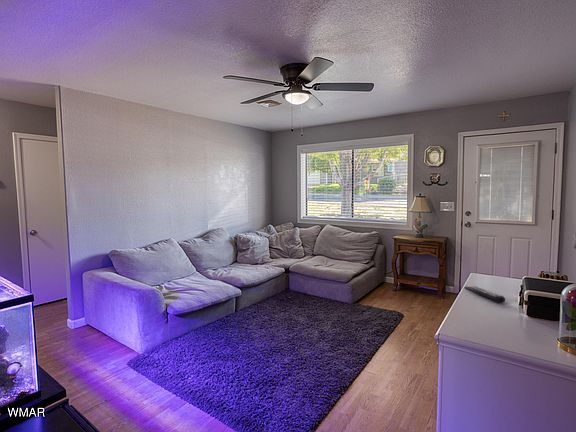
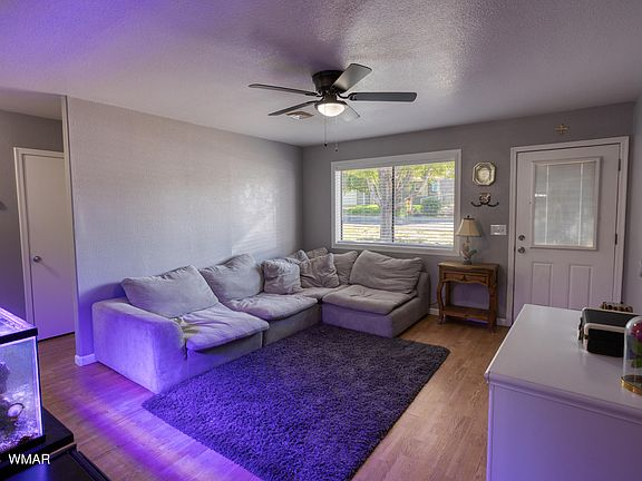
- remote control [463,285,506,303]
